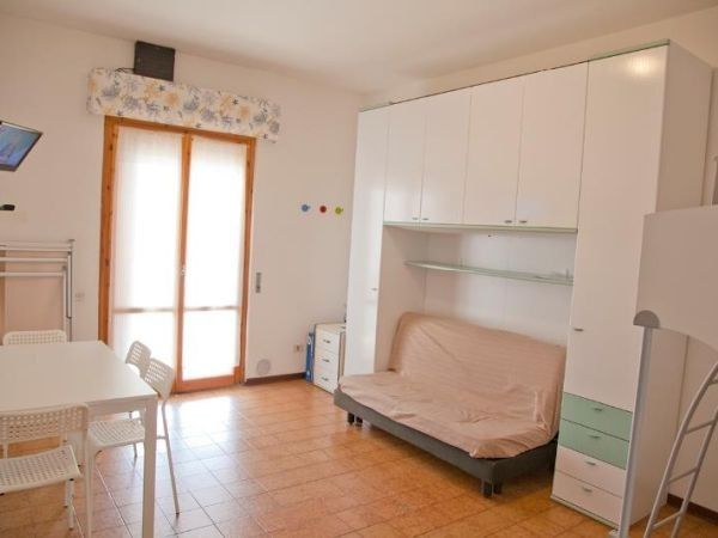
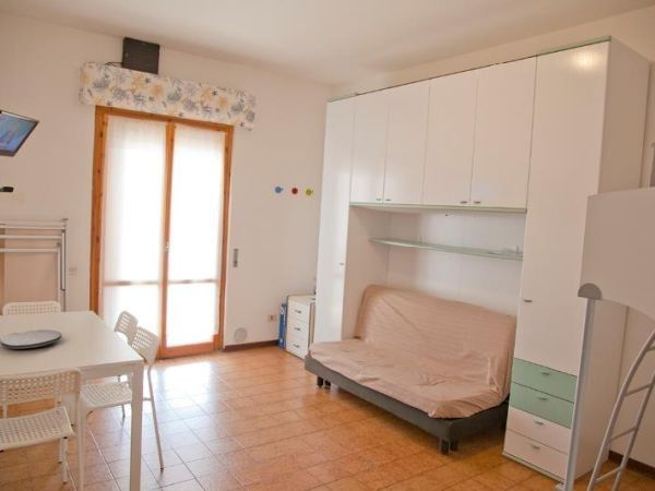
+ plate [0,328,63,350]
